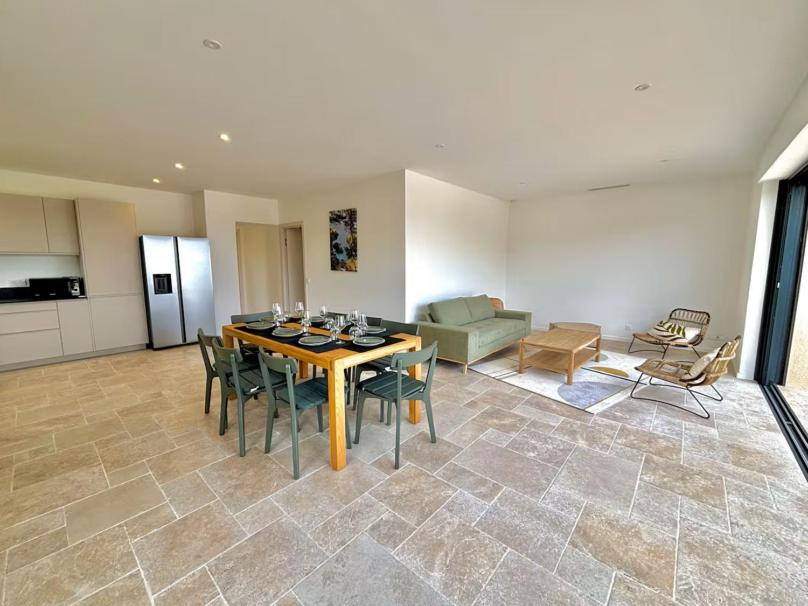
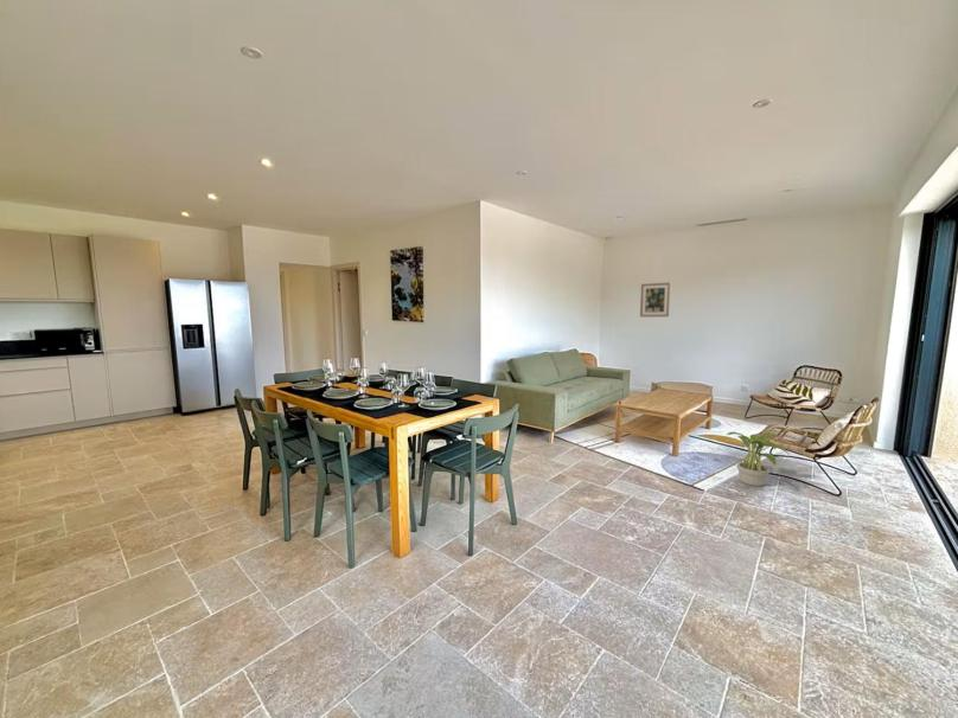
+ wall art [639,282,671,318]
+ potted plant [726,431,790,487]
